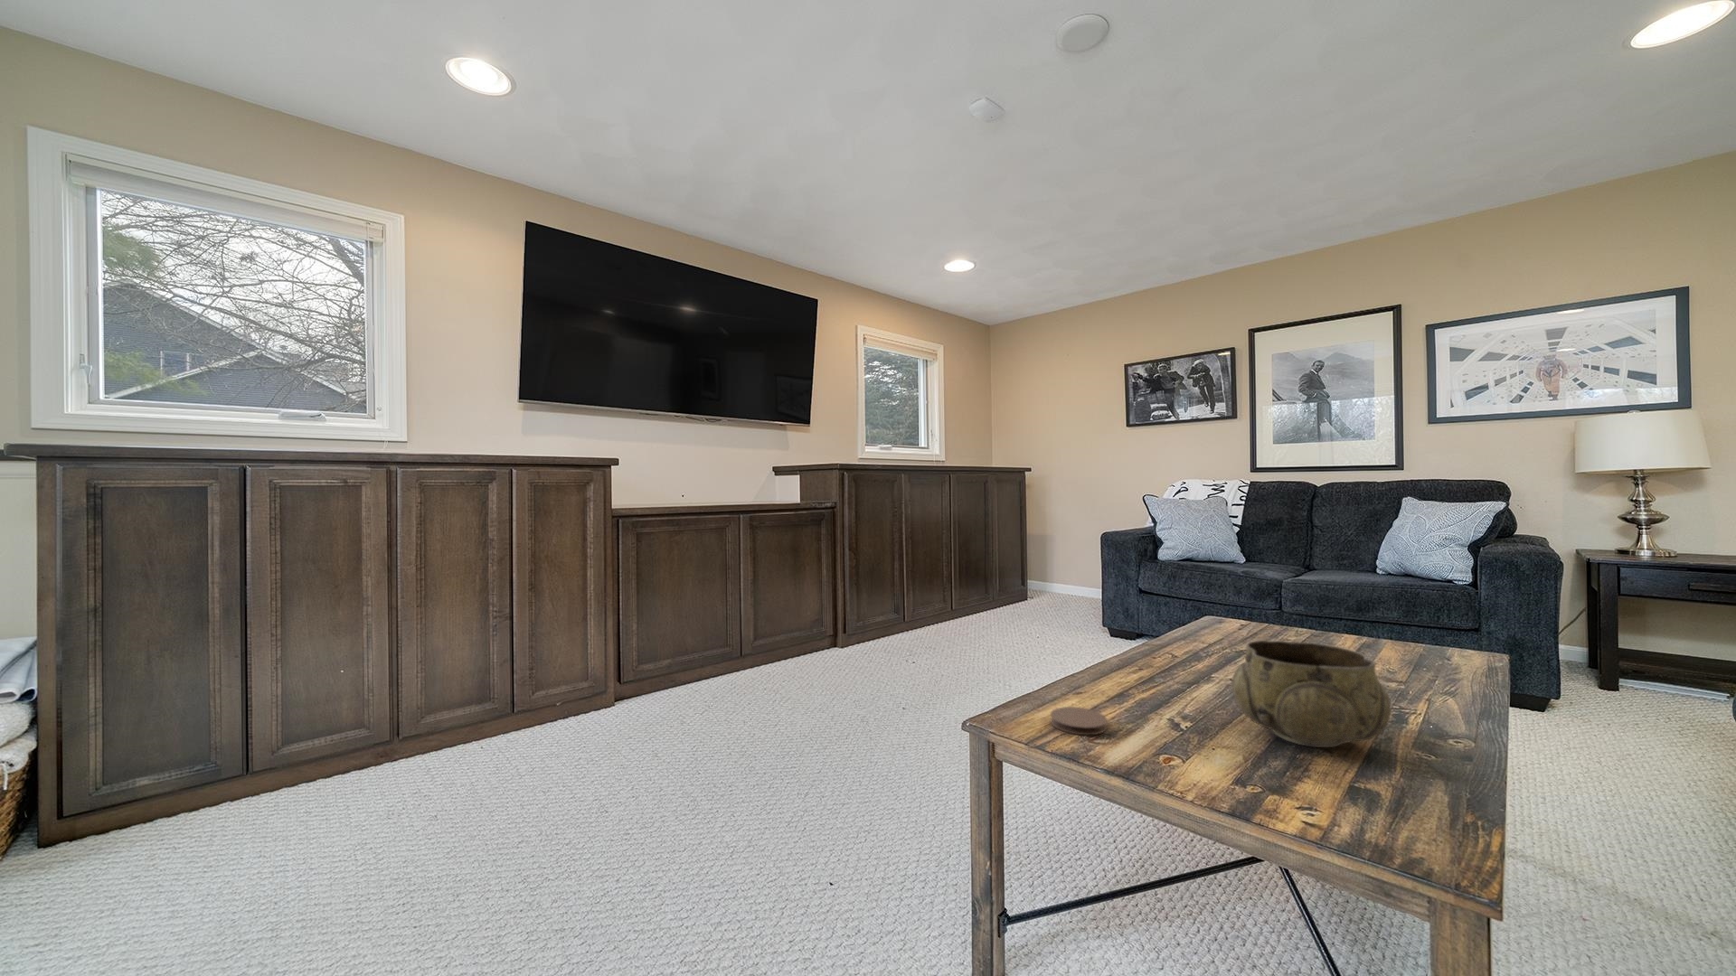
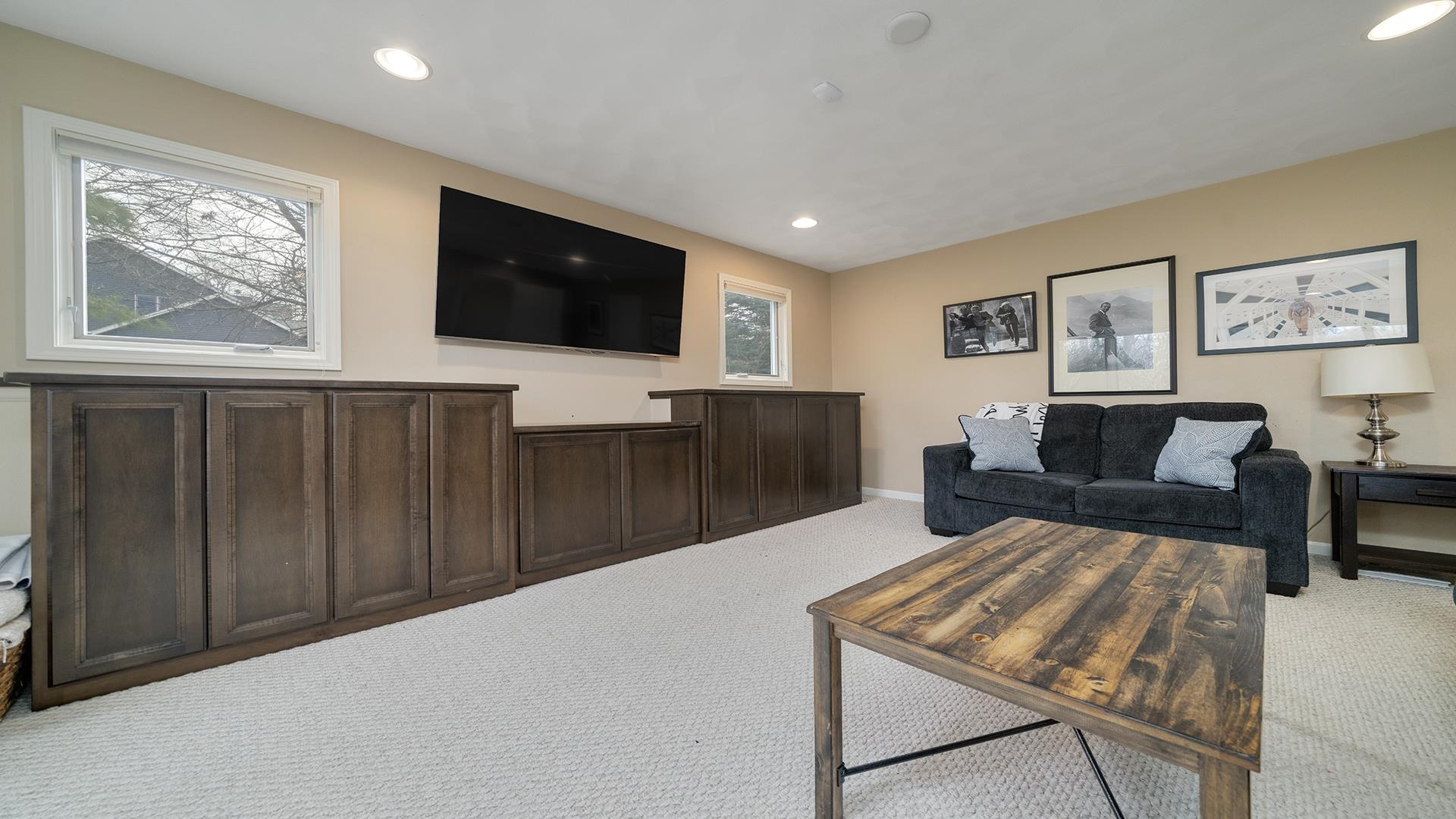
- decorative bowl [1230,640,1391,748]
- coaster [1049,705,1108,735]
